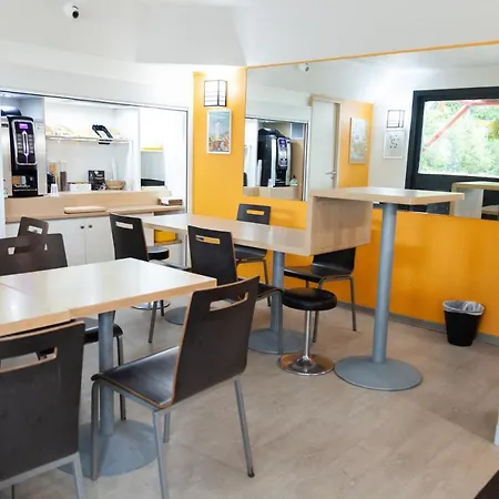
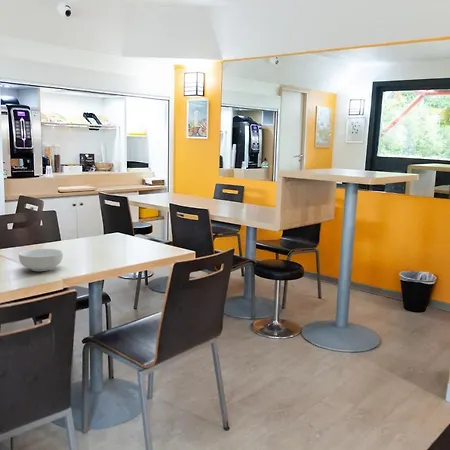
+ cereal bowl [18,248,64,272]
